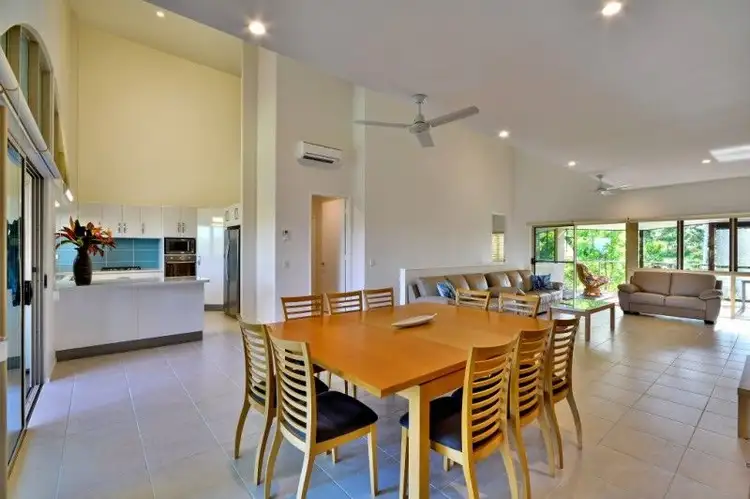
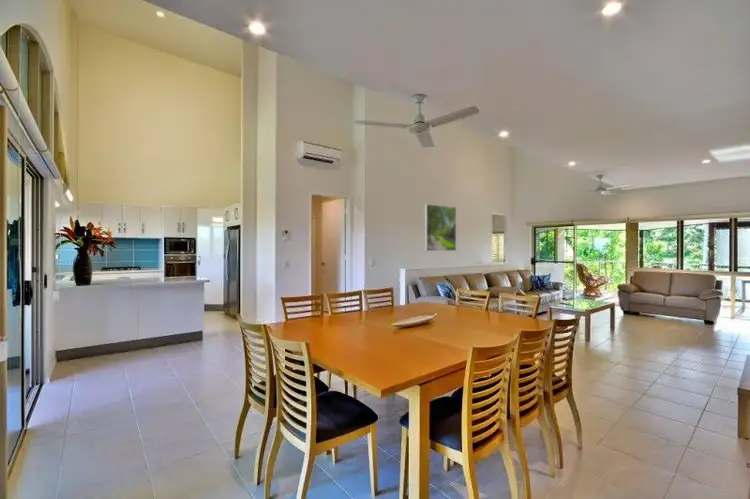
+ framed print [424,203,457,252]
